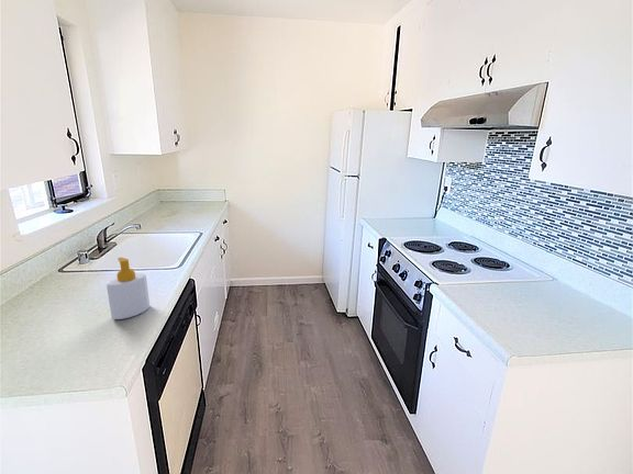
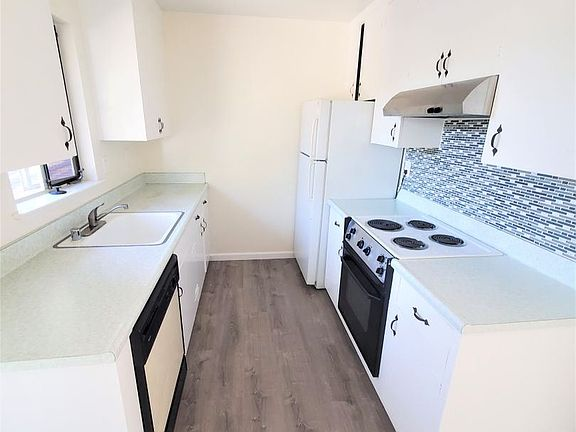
- soap bottle [106,257,151,320]
